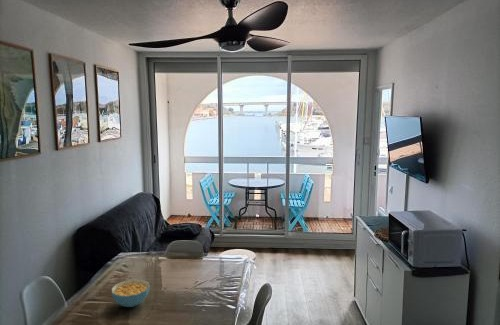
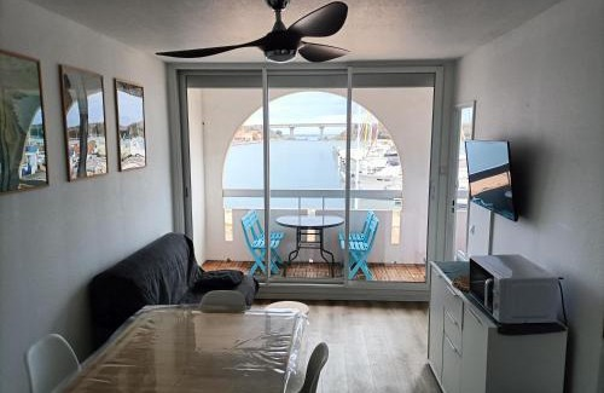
- cereal bowl [111,278,151,308]
